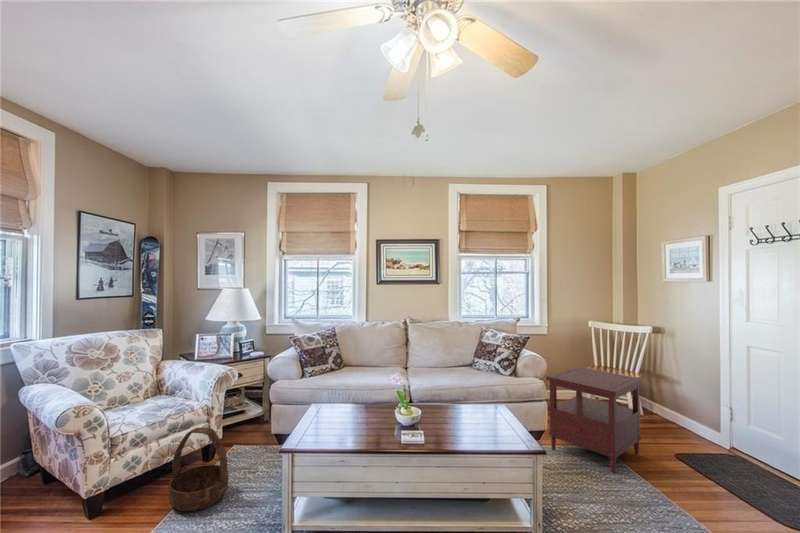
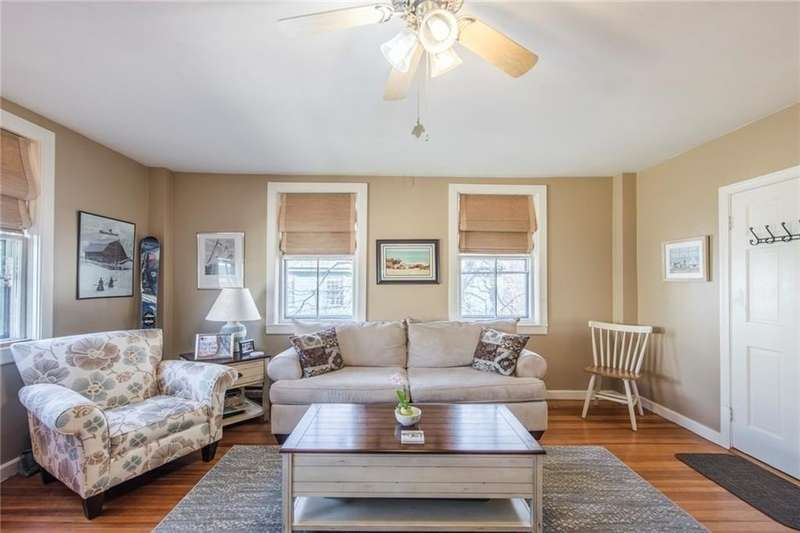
- basket [168,426,230,513]
- side table [545,366,644,474]
